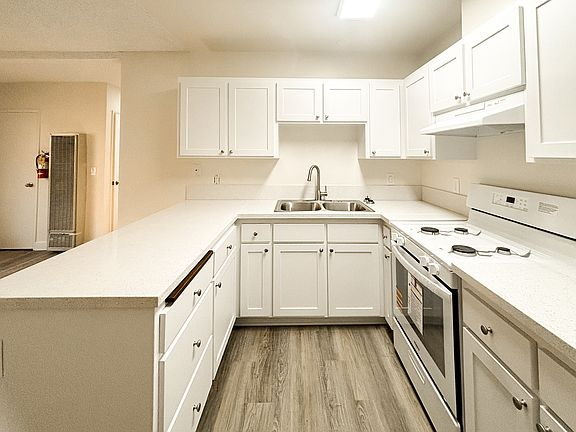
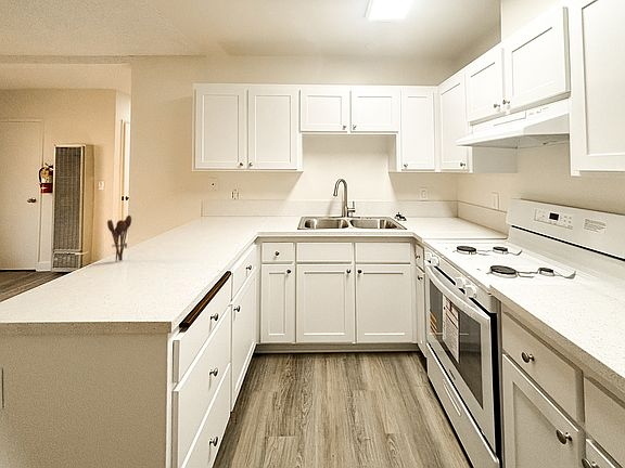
+ utensil holder [106,214,132,262]
